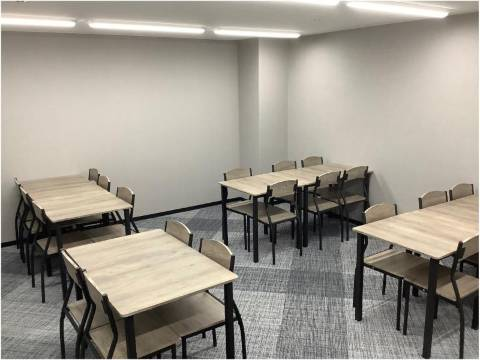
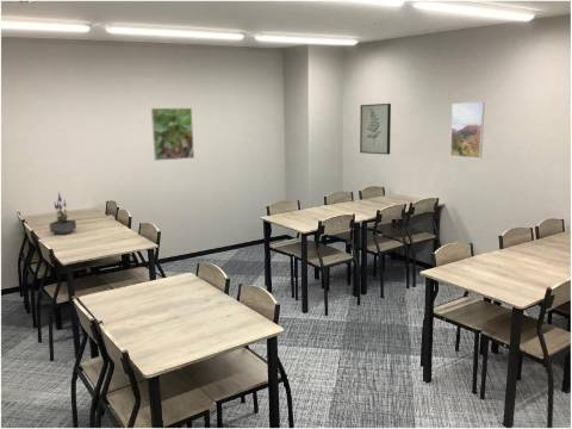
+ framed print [150,107,195,162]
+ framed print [449,101,486,160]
+ potted plant [49,192,77,235]
+ wall art [359,102,392,156]
